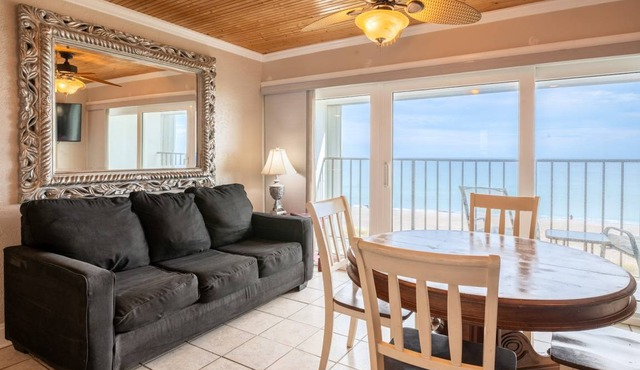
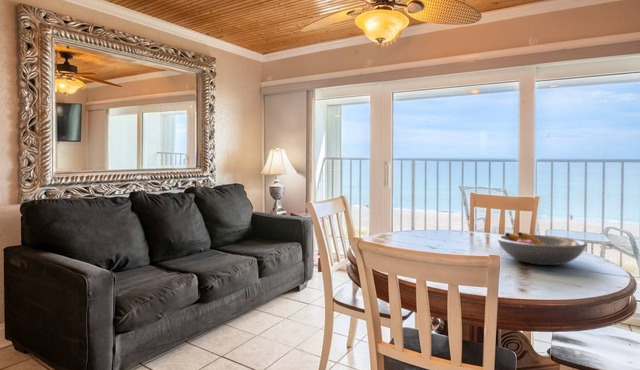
+ fruit bowl [496,231,588,266]
